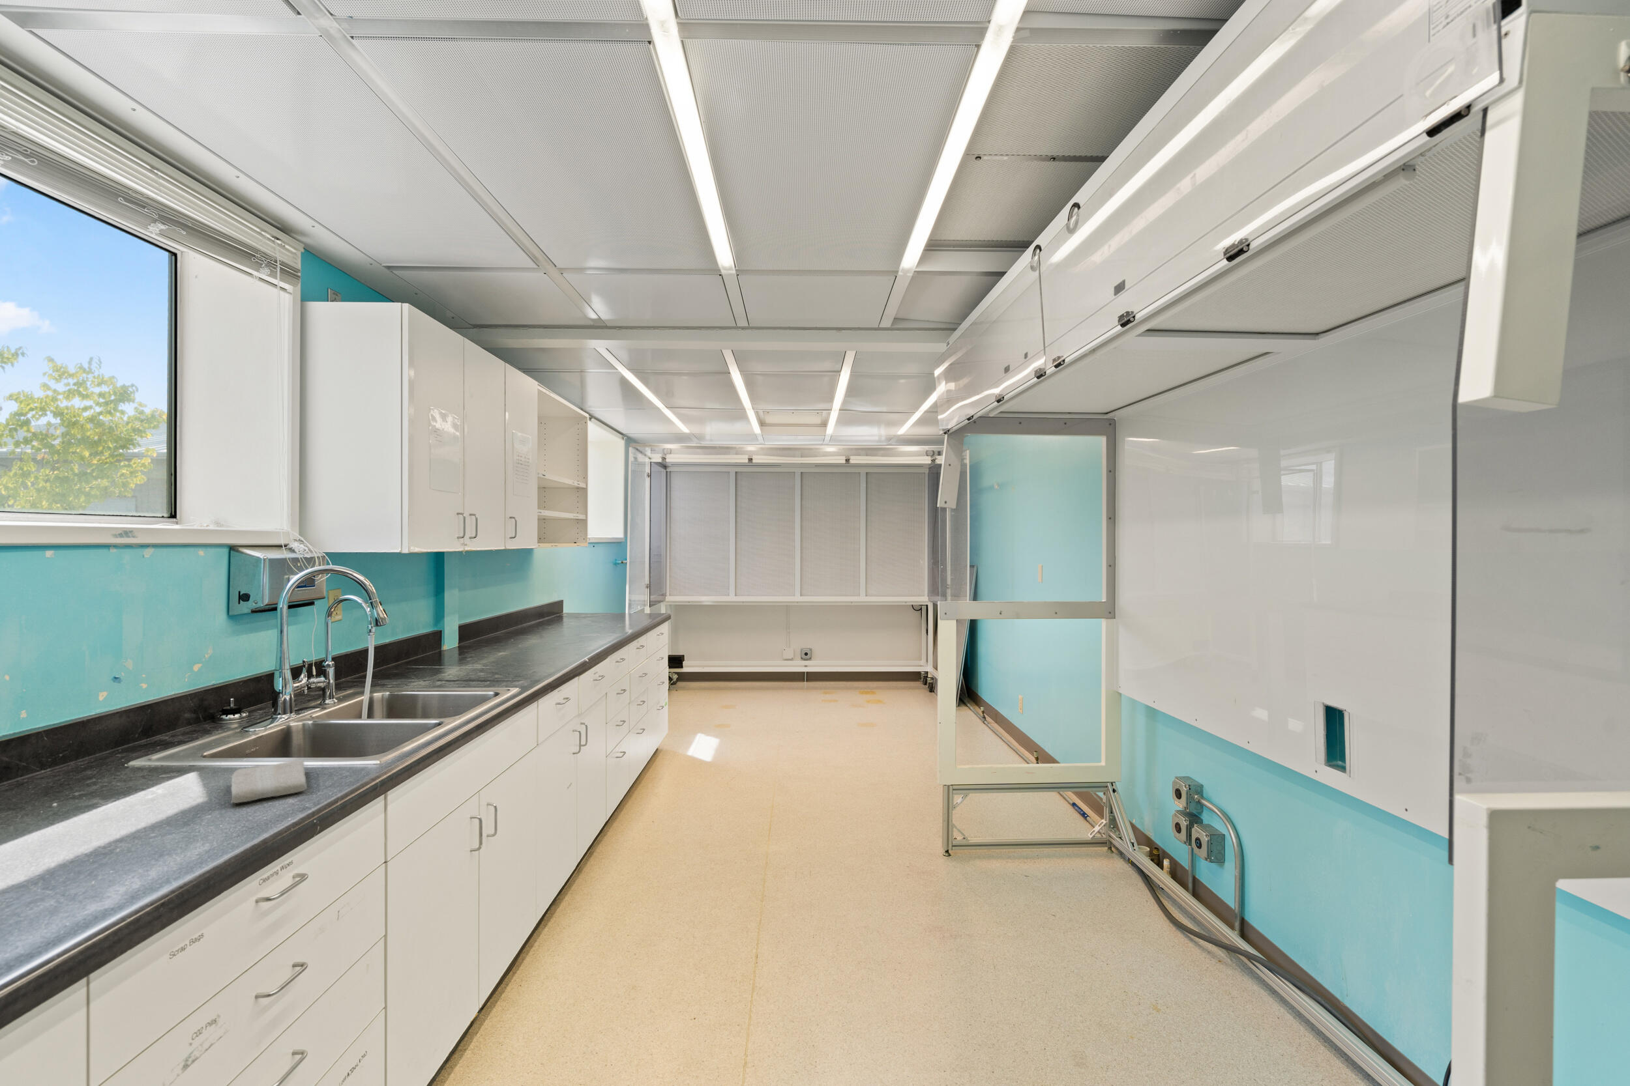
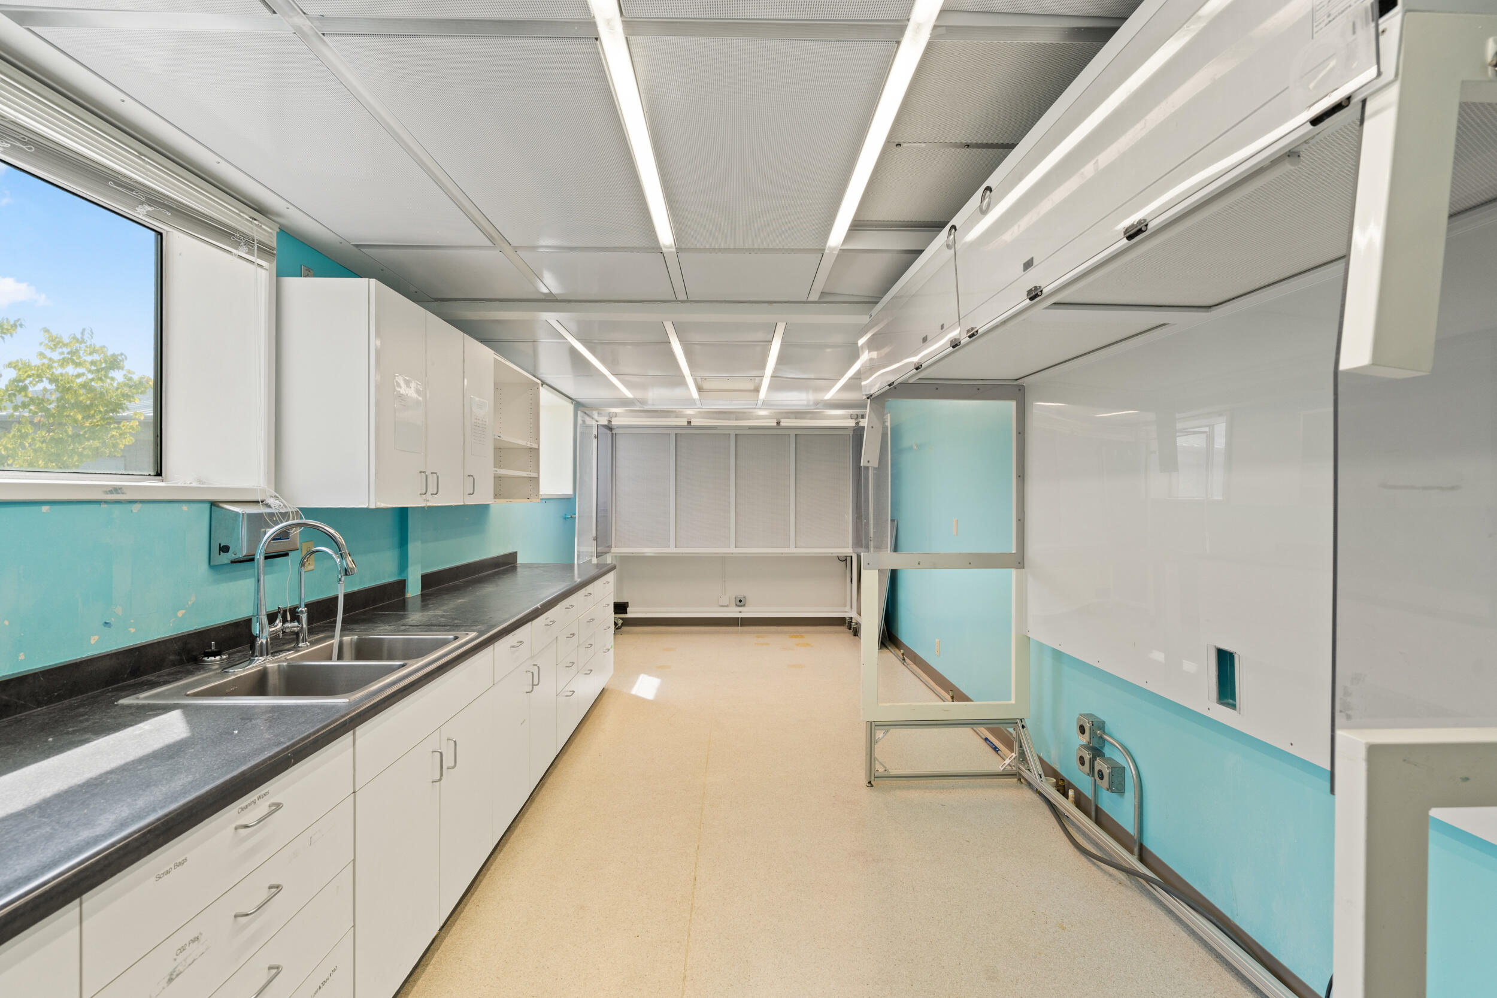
- washcloth [230,759,308,804]
